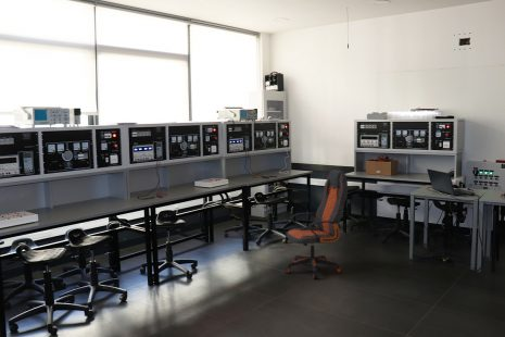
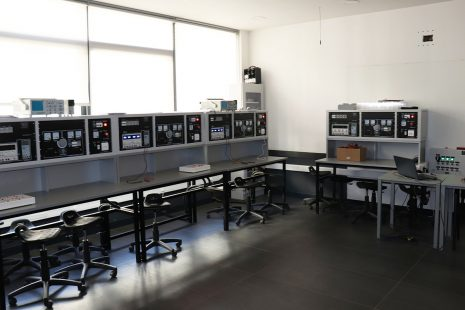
- office chair [283,168,349,279]
